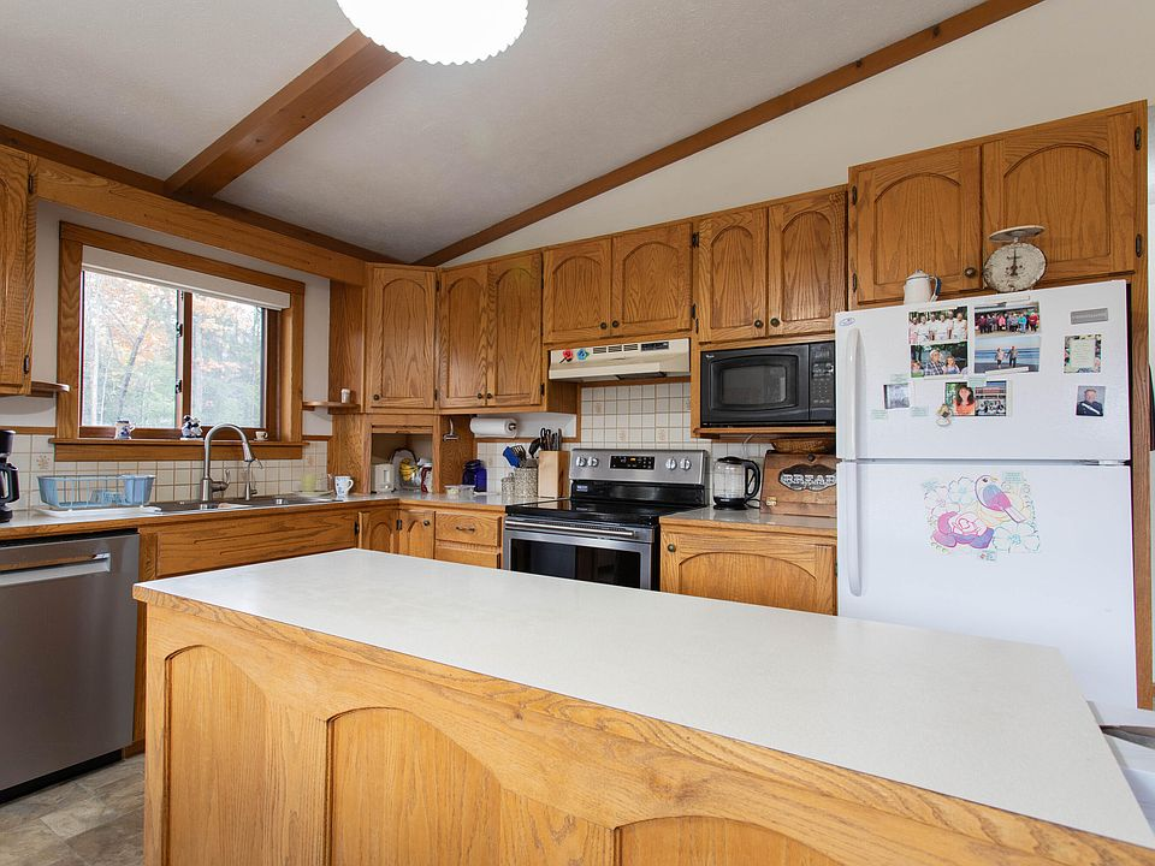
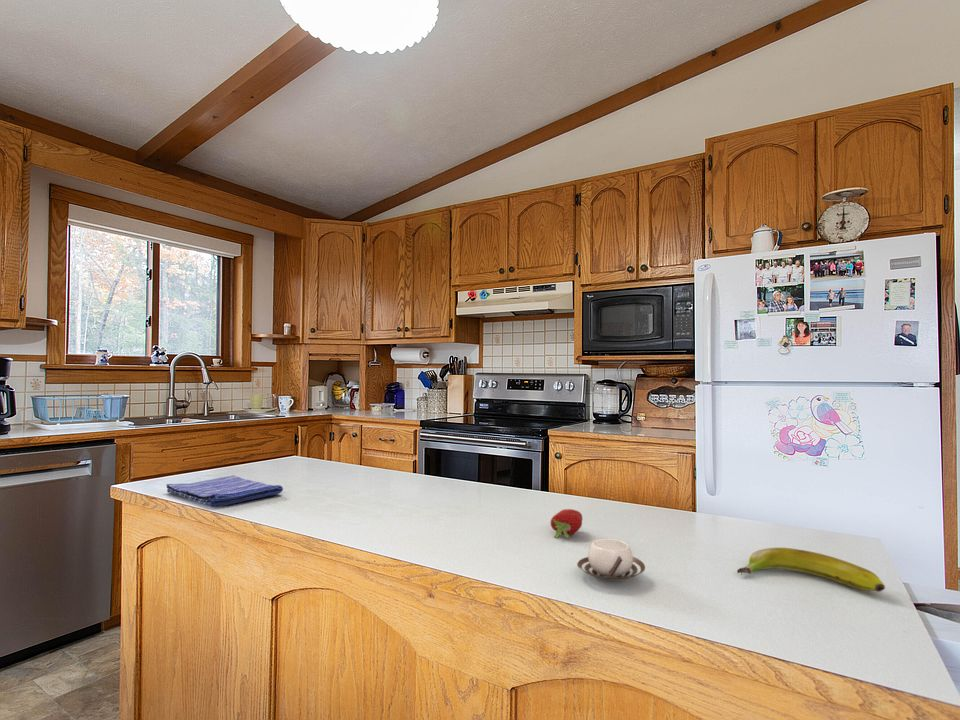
+ banana [736,547,886,593]
+ fruit [550,508,583,540]
+ cup [576,538,646,580]
+ dish towel [166,475,284,508]
